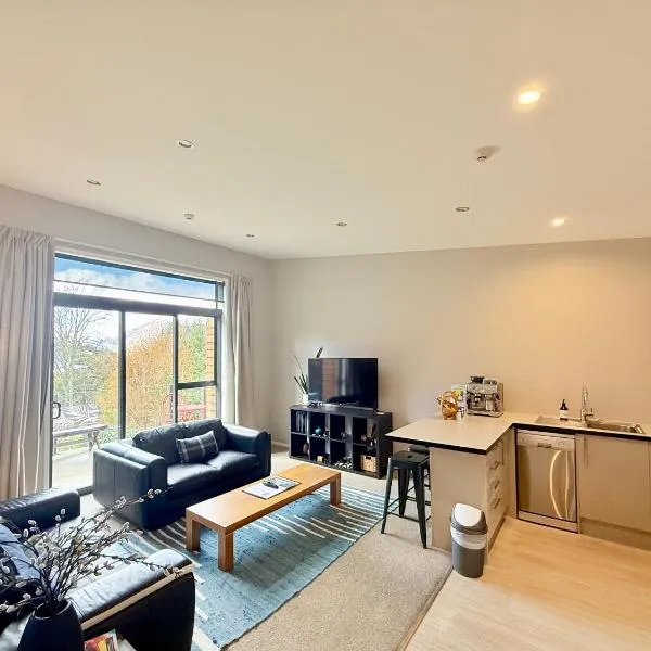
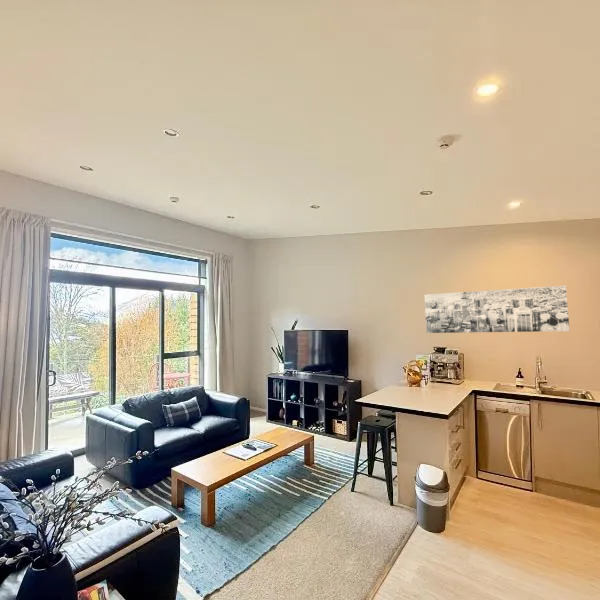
+ wall art [423,285,571,334]
